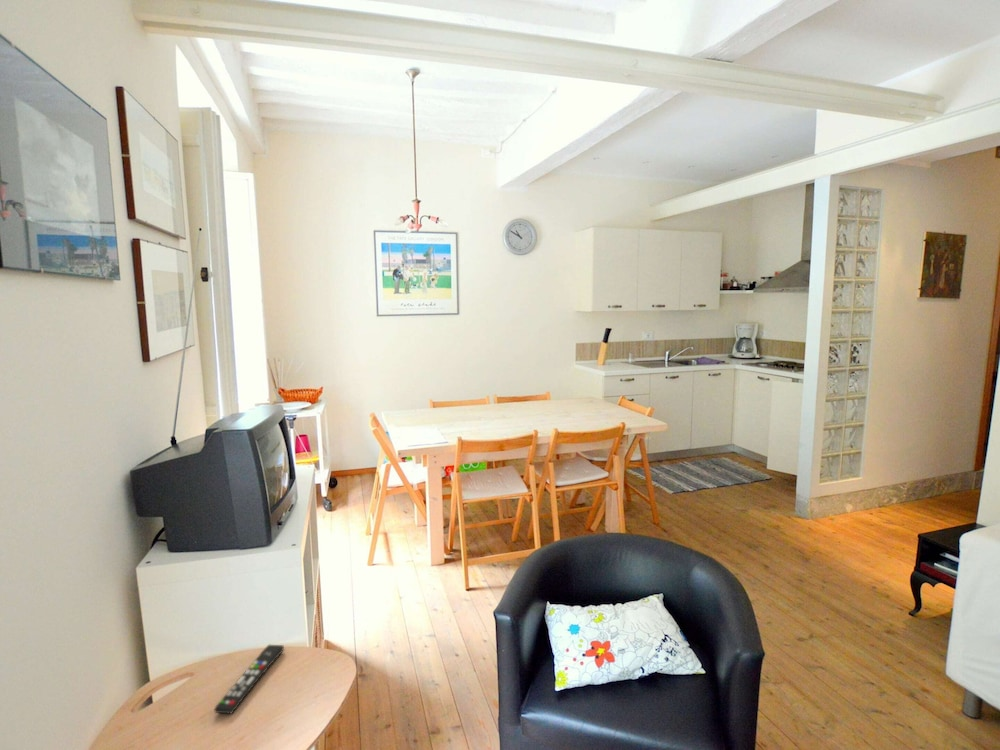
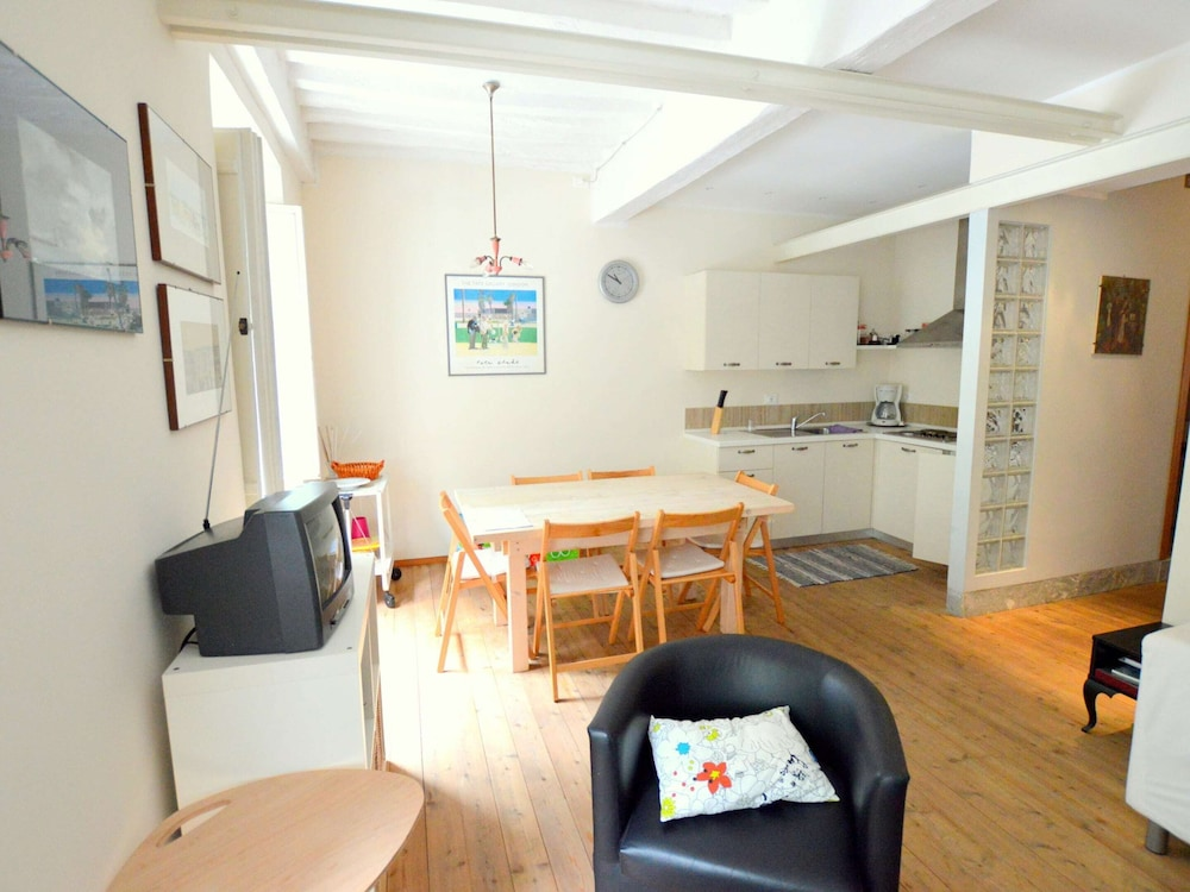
- remote control [213,644,285,715]
